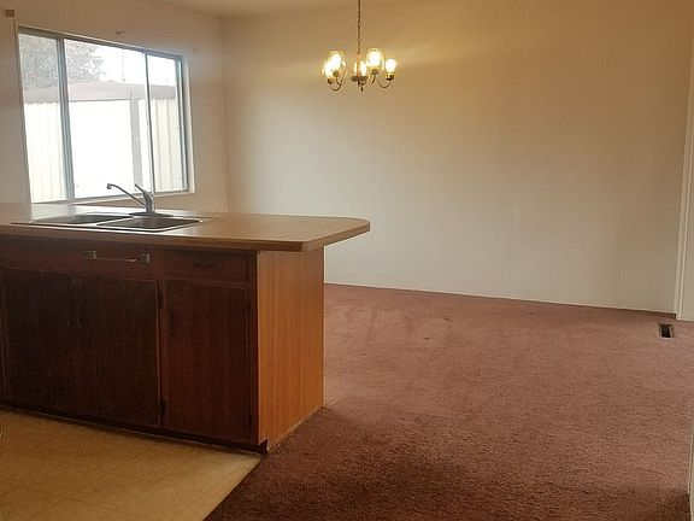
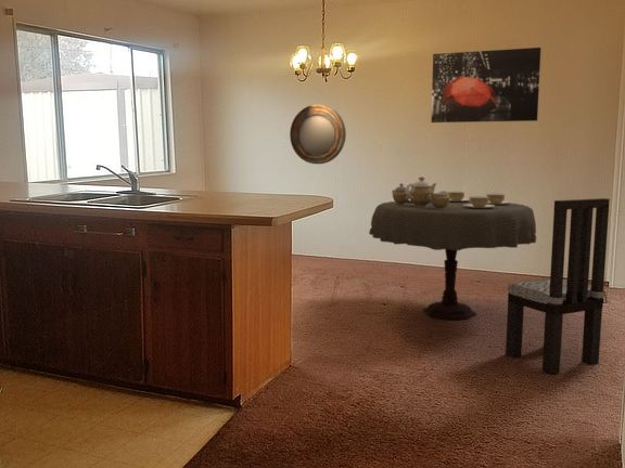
+ dining chair [505,197,611,375]
+ dining table [368,176,537,321]
+ wall art [430,47,543,123]
+ home mirror [289,104,347,165]
